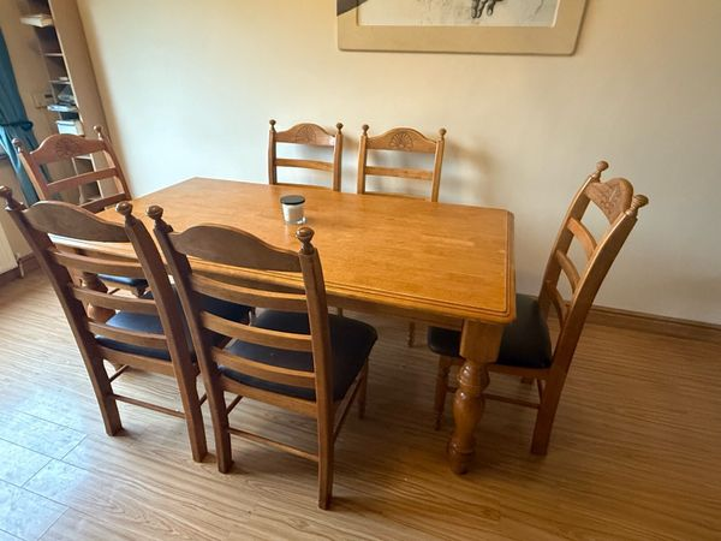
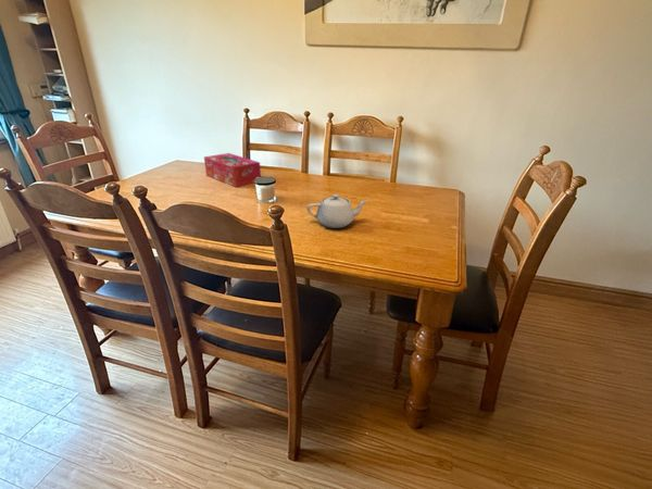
+ teapot [305,193,368,229]
+ tissue box [203,152,262,188]
